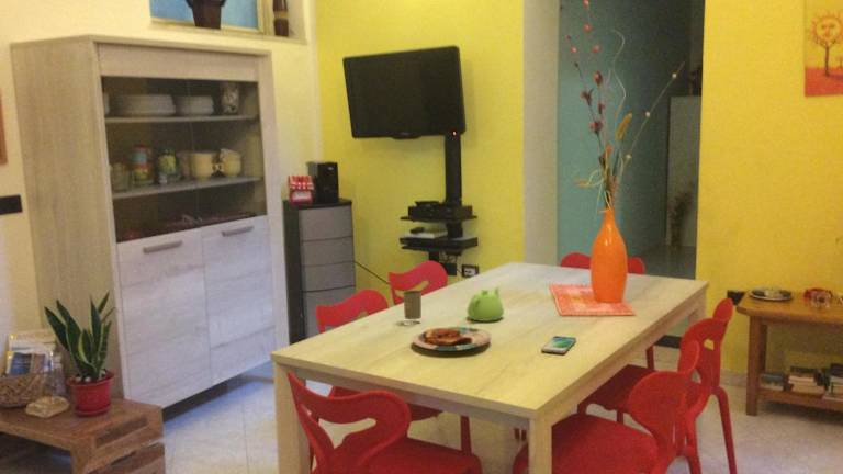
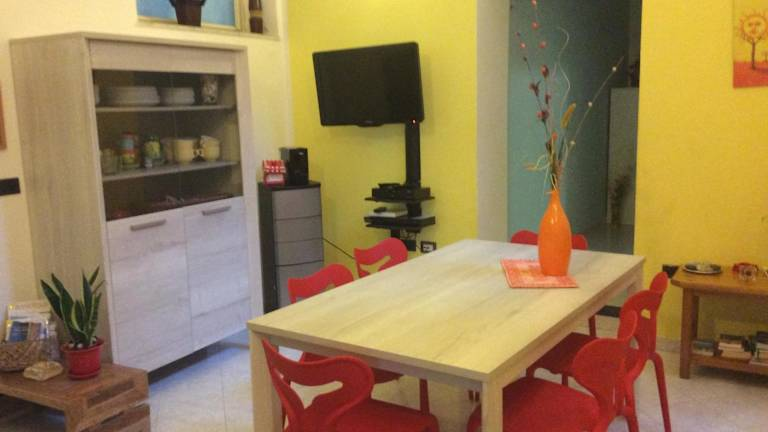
- smartphone [540,335,577,354]
- teapot [467,284,505,323]
- bottle [402,290,423,320]
- plate [411,326,493,352]
